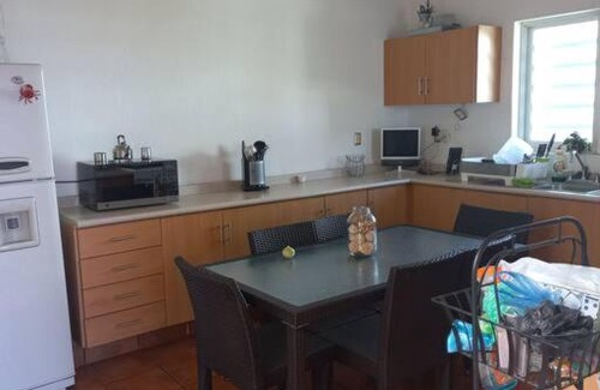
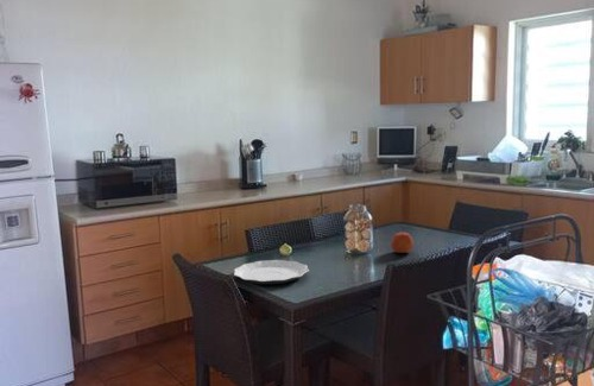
+ apple [390,229,415,254]
+ plate [233,259,310,285]
